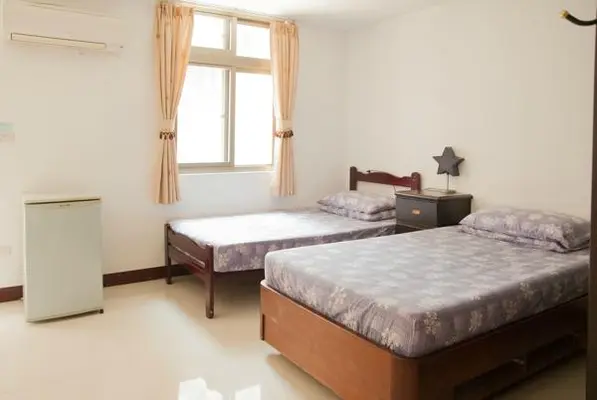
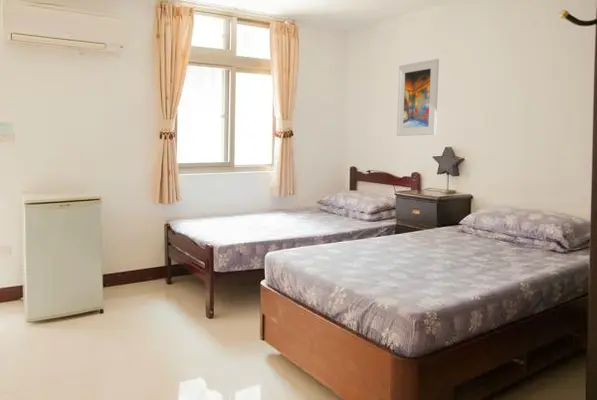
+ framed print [396,58,440,137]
